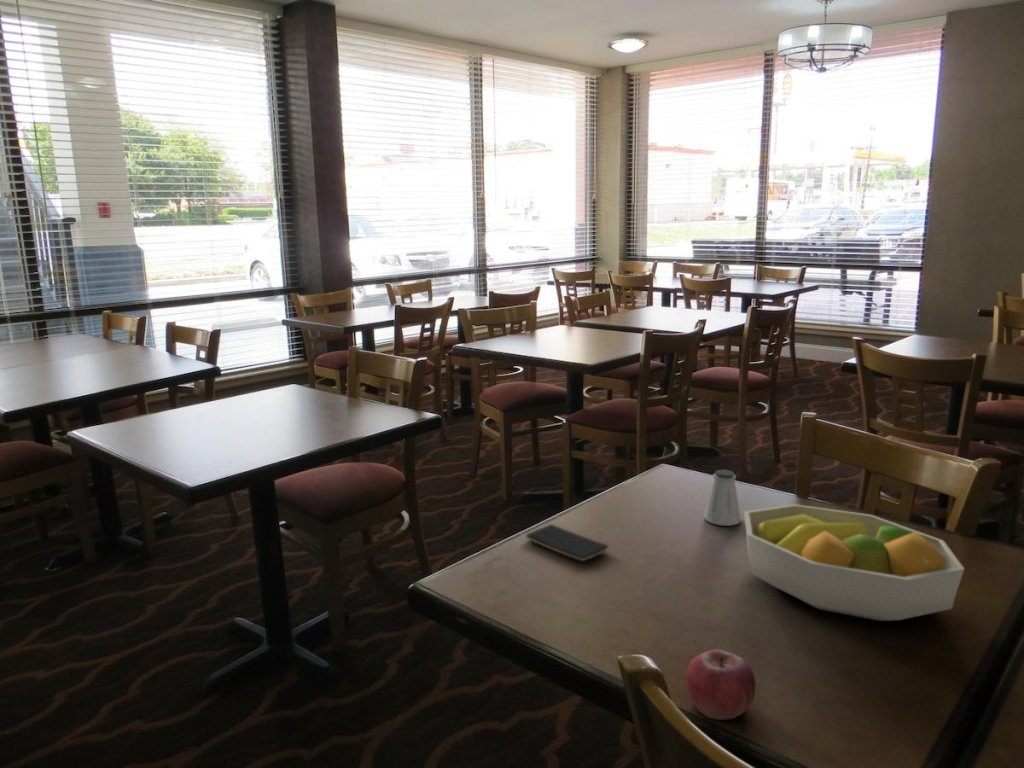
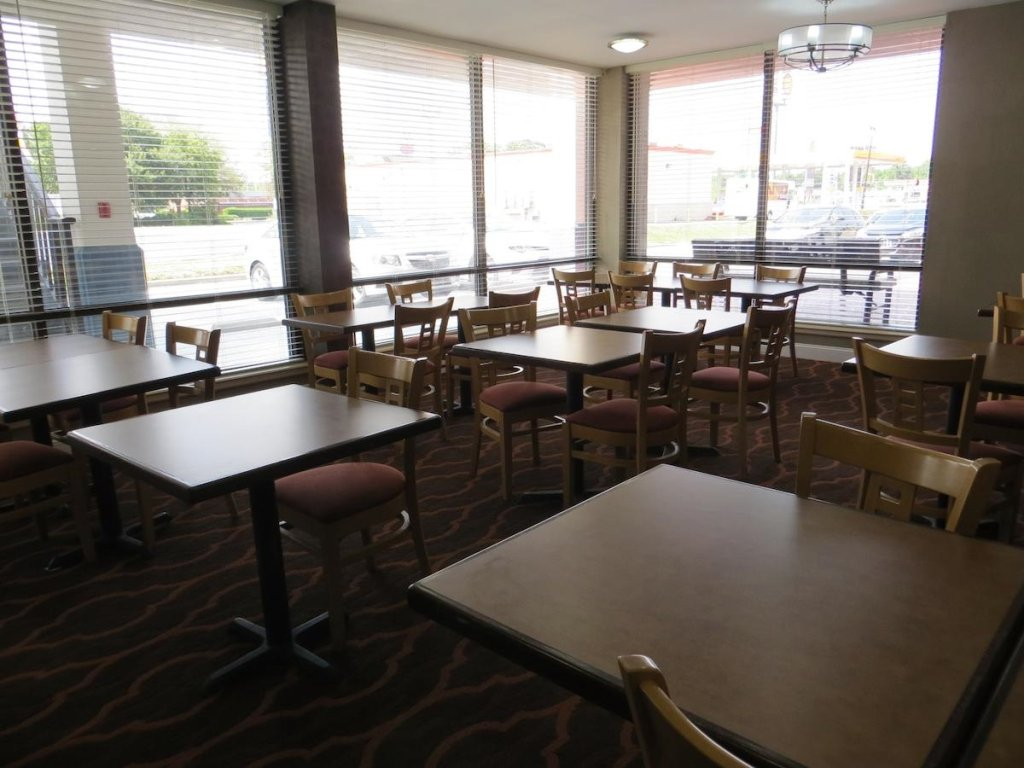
- smartphone [525,523,609,562]
- fruit [685,649,757,721]
- fruit bowl [743,503,965,622]
- saltshaker [703,469,742,527]
